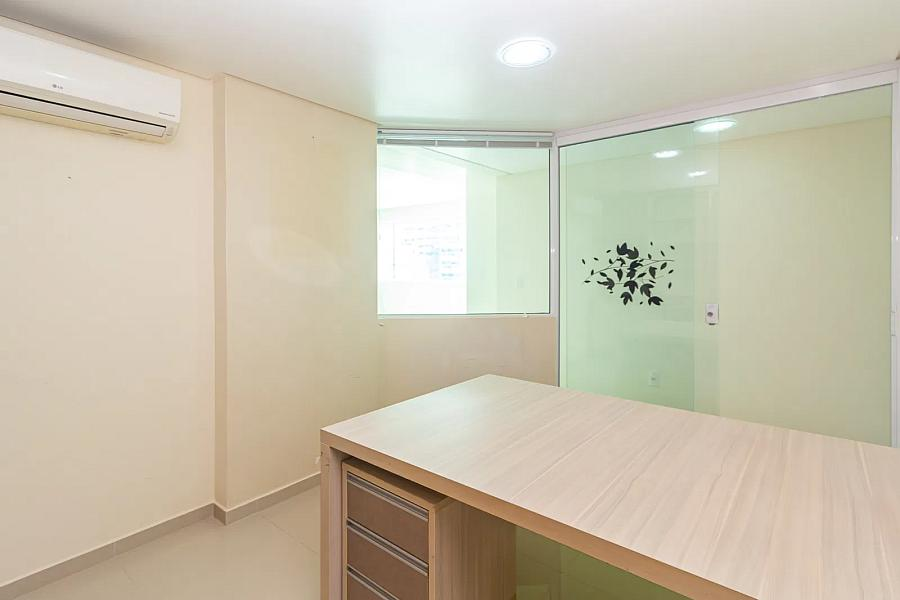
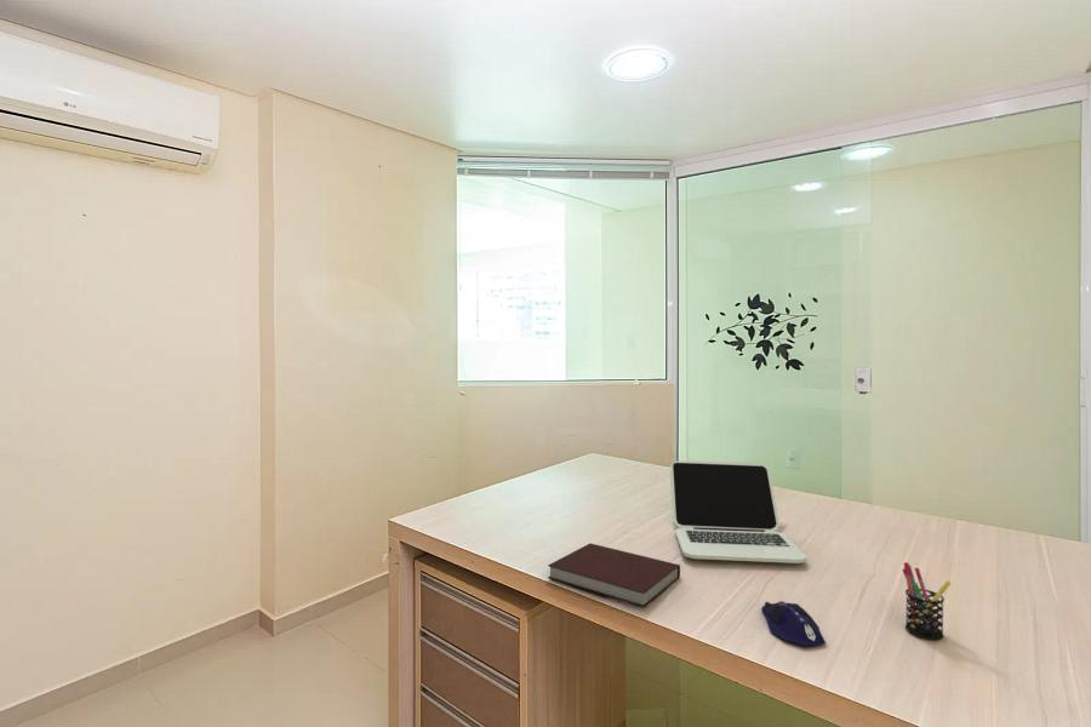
+ pen holder [901,561,953,641]
+ laptop [669,460,807,565]
+ notebook [547,542,681,608]
+ computer mouse [760,600,827,647]
